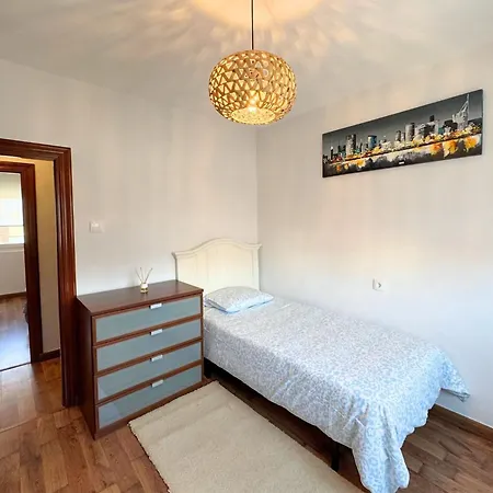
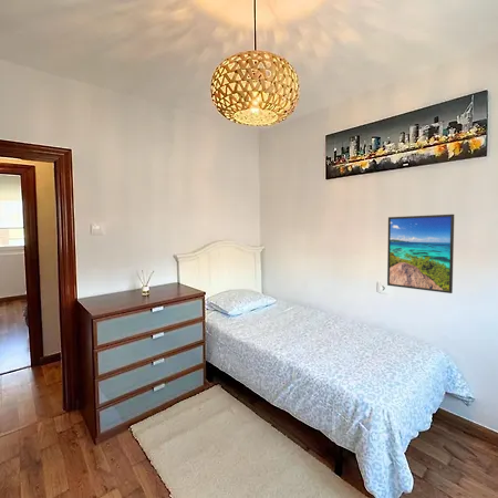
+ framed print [386,214,455,294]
